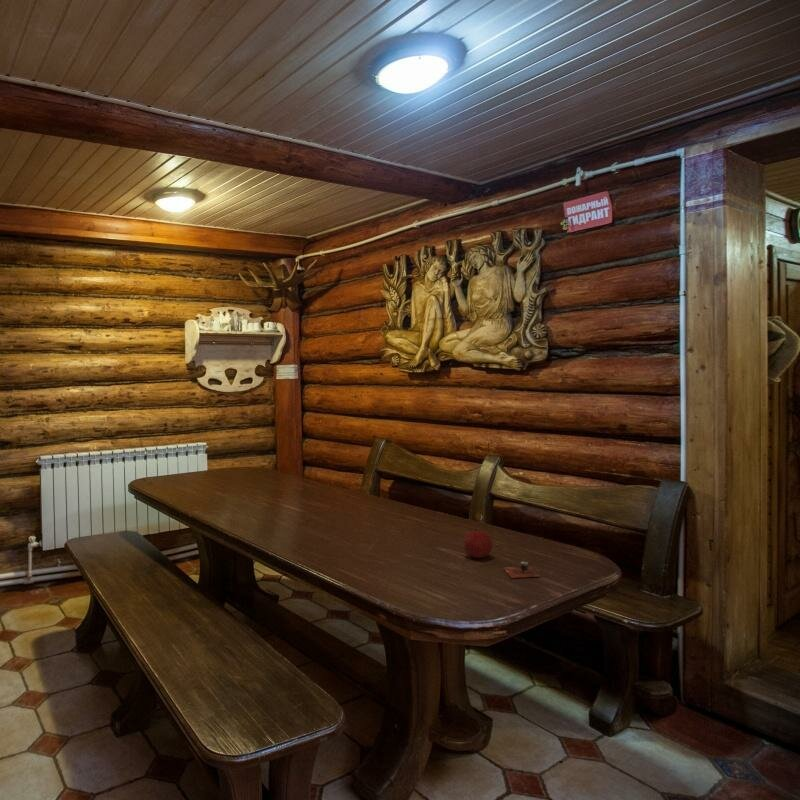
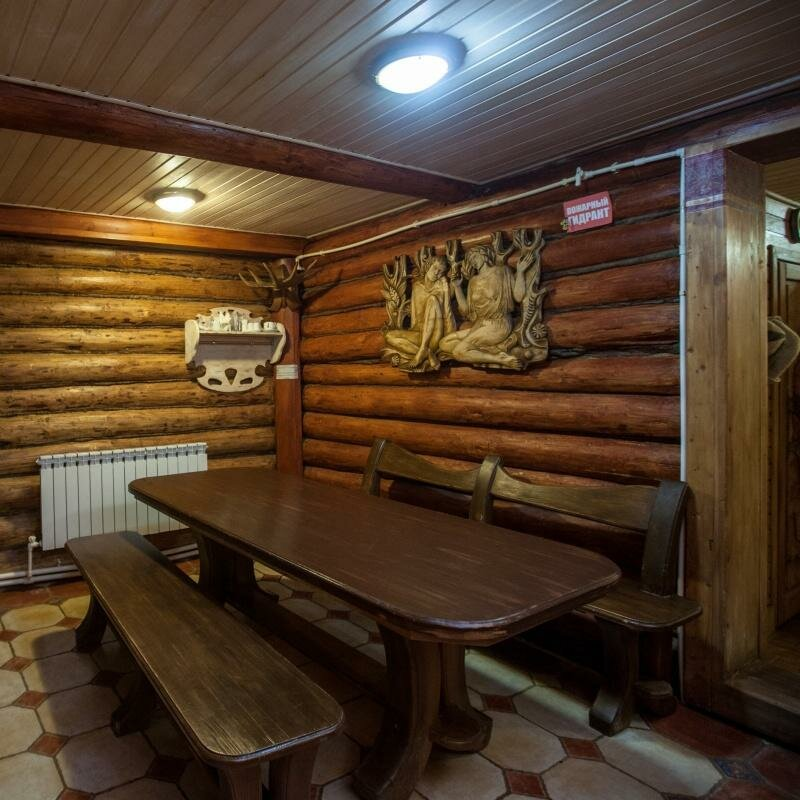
- cup [502,561,540,579]
- fruit [463,528,493,559]
